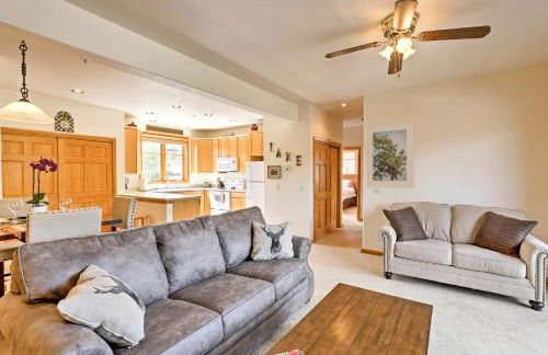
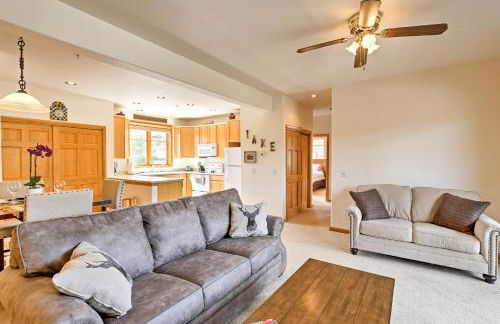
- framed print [365,122,415,188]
